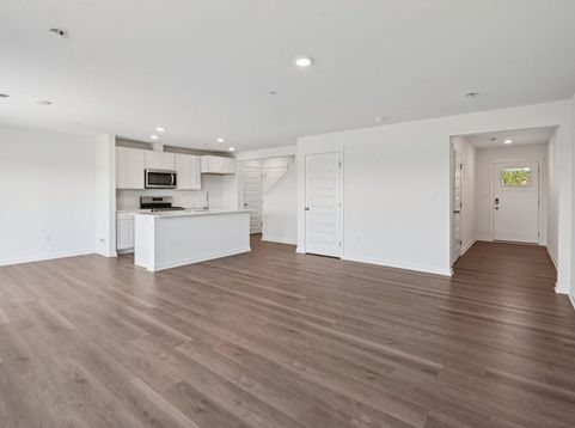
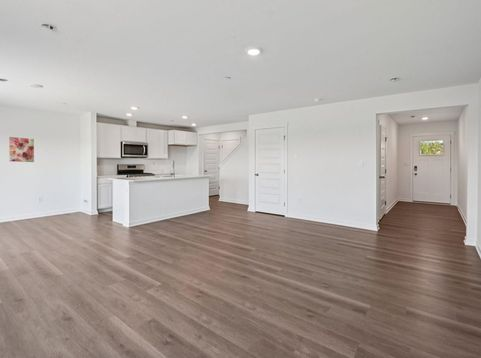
+ wall art [8,136,35,163]
